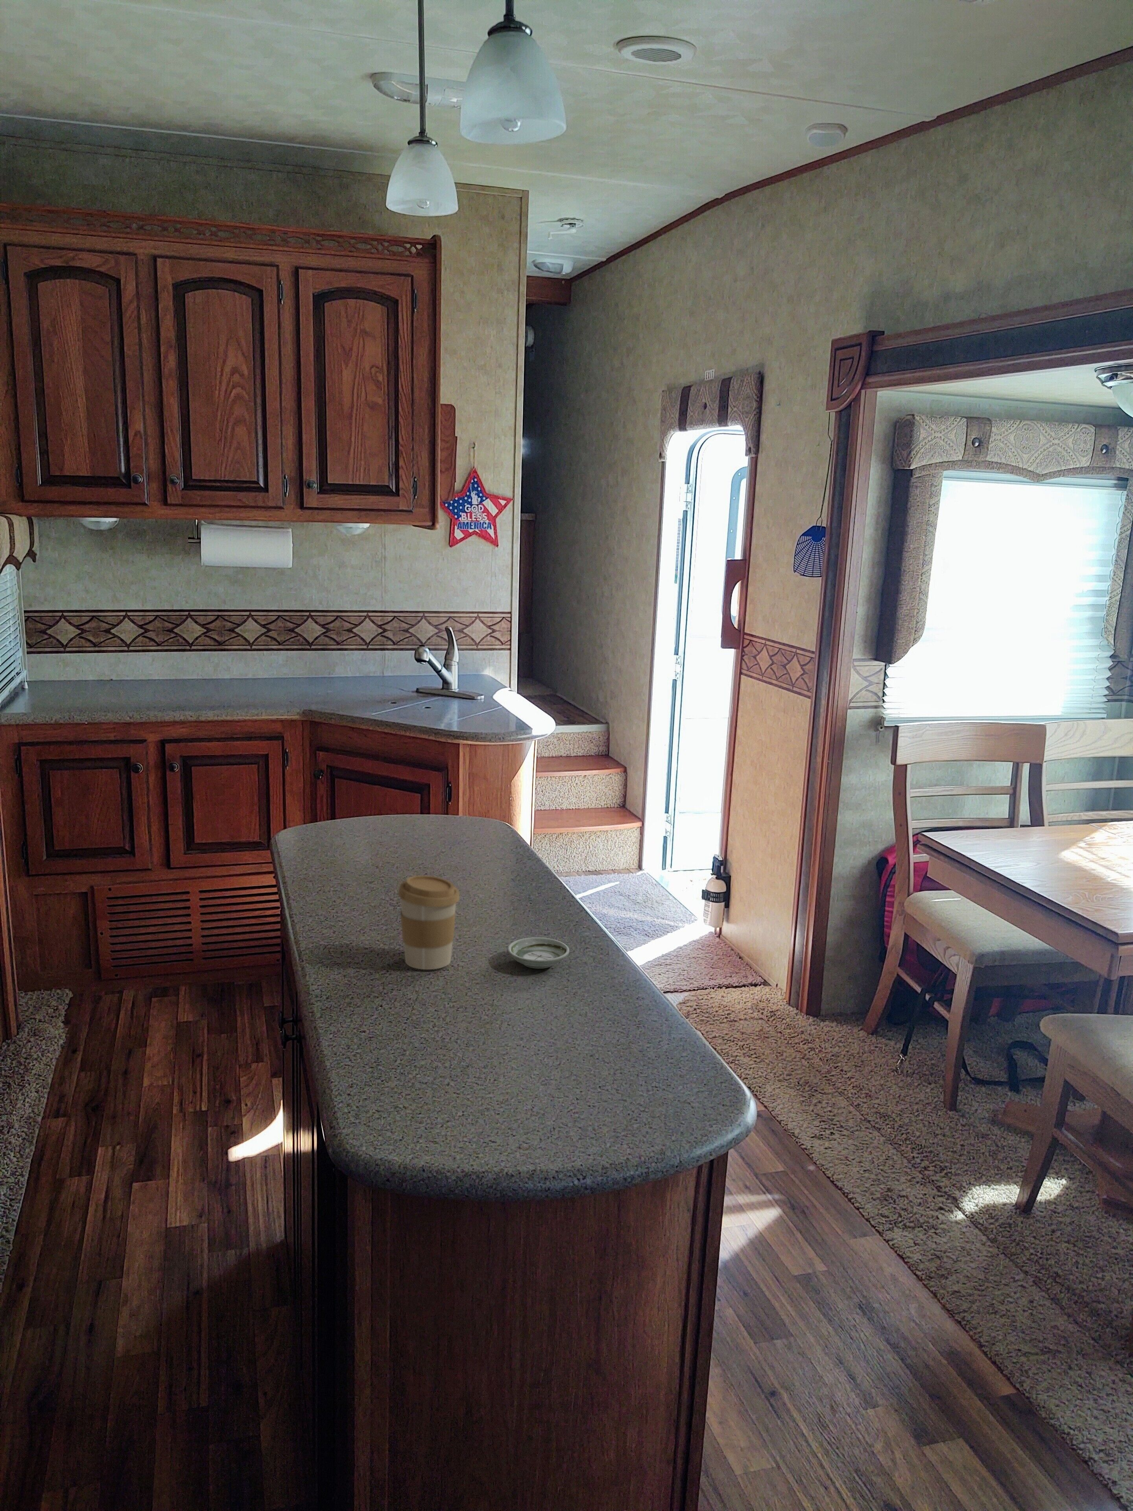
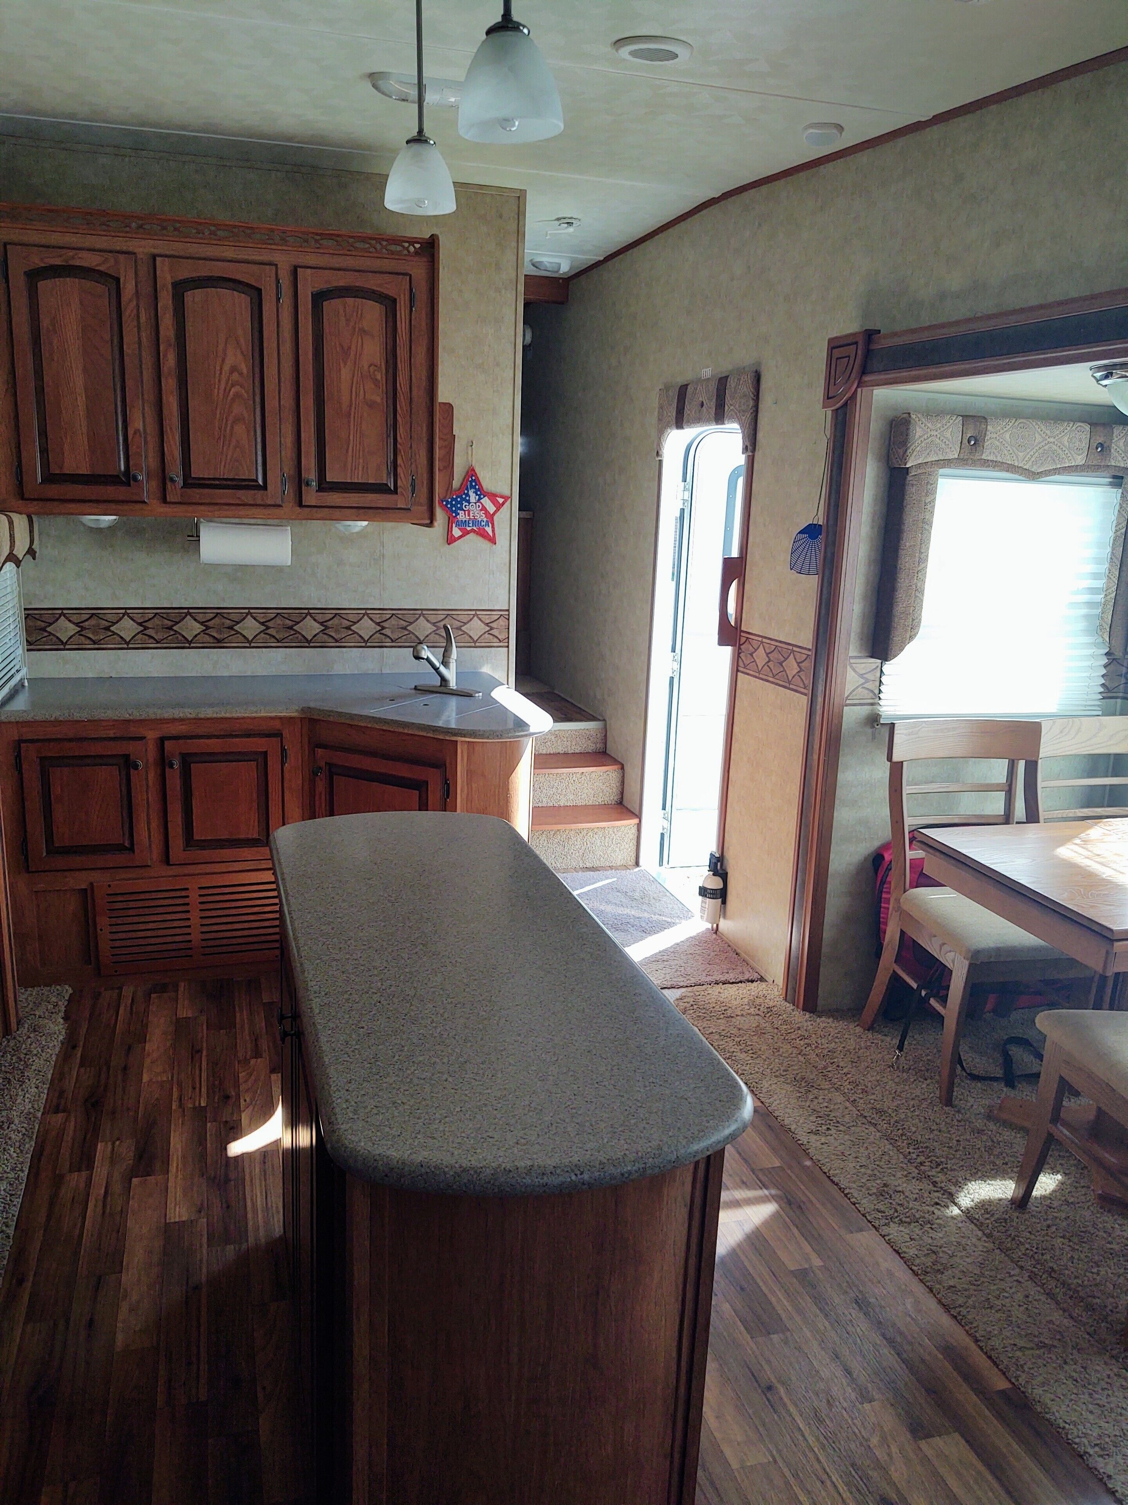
- coffee cup [398,876,459,970]
- saucer [507,936,570,970]
